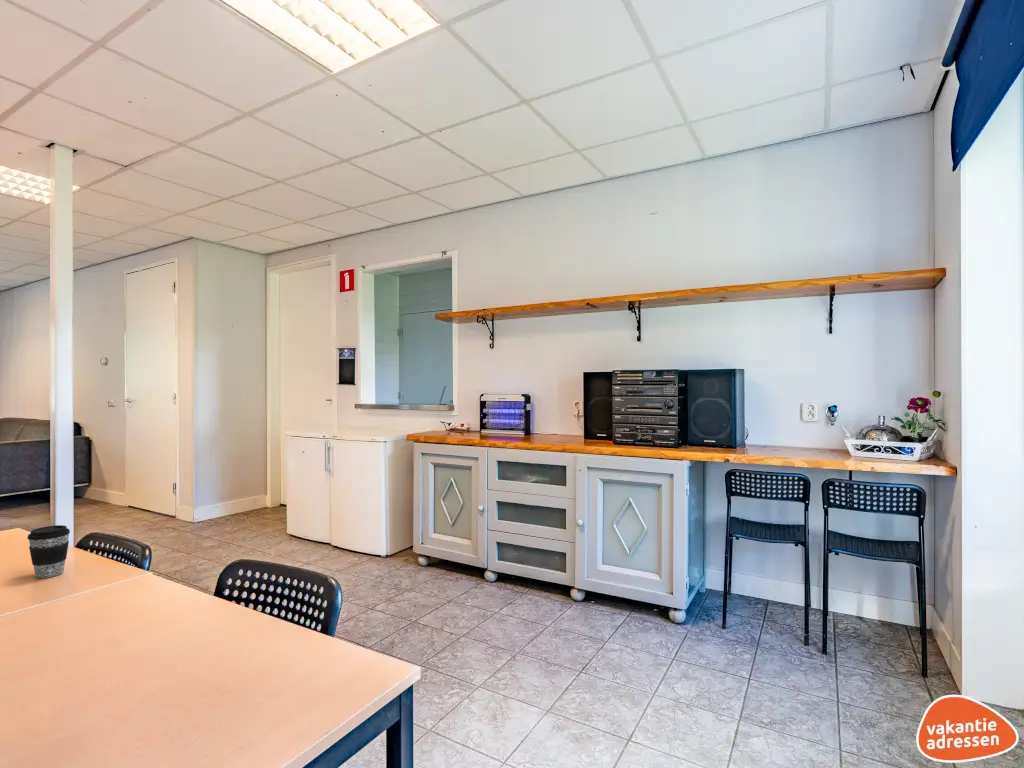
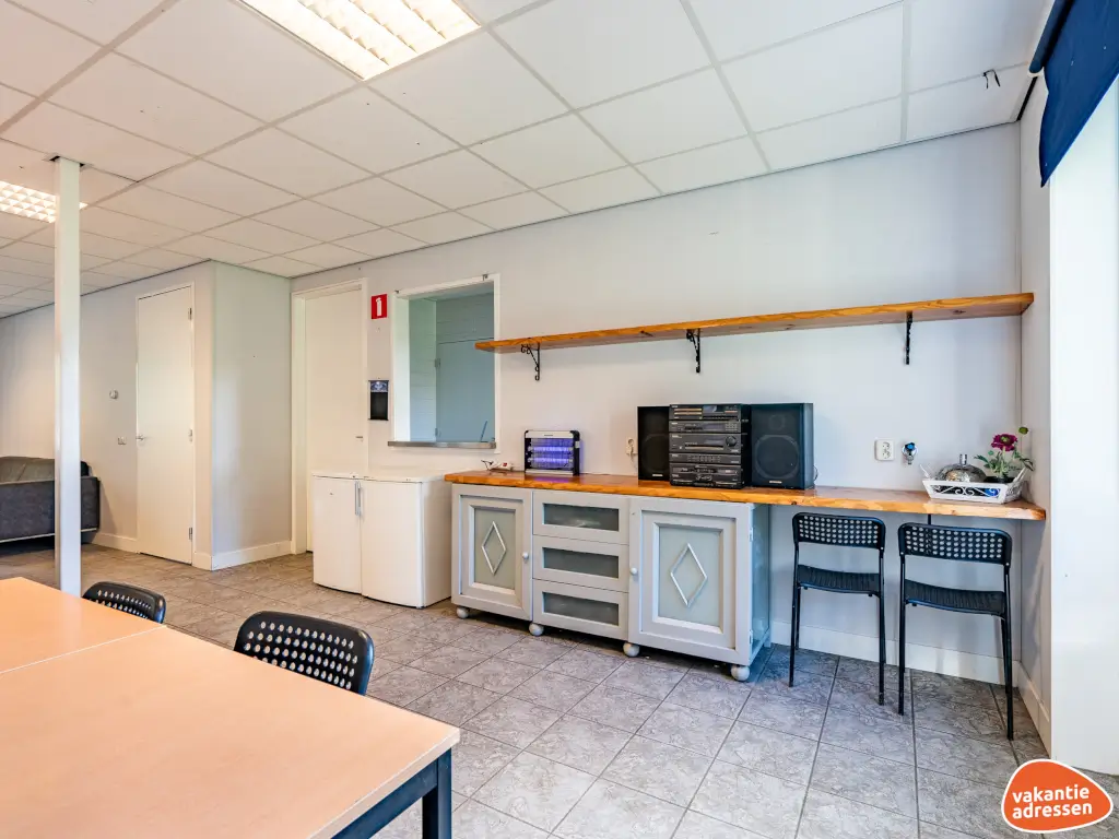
- coffee cup [26,524,71,579]
